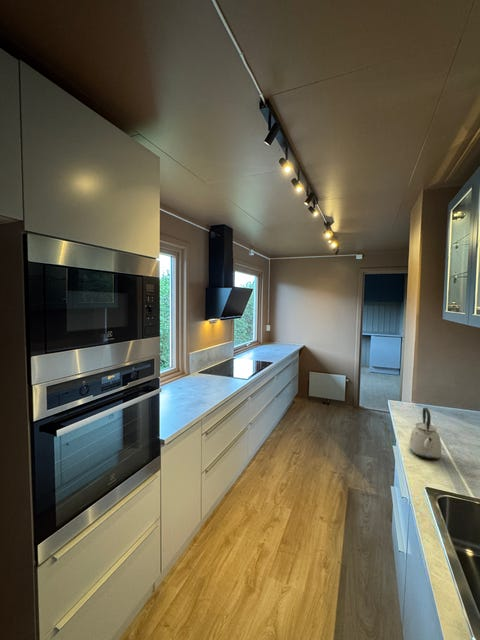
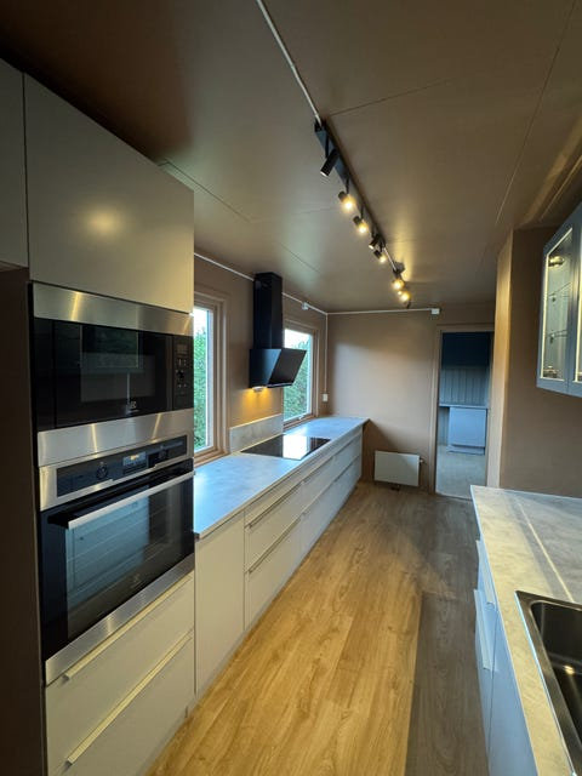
- kettle [408,407,442,460]
